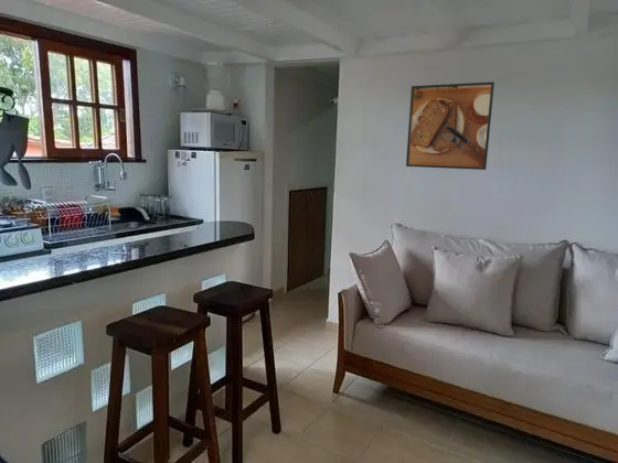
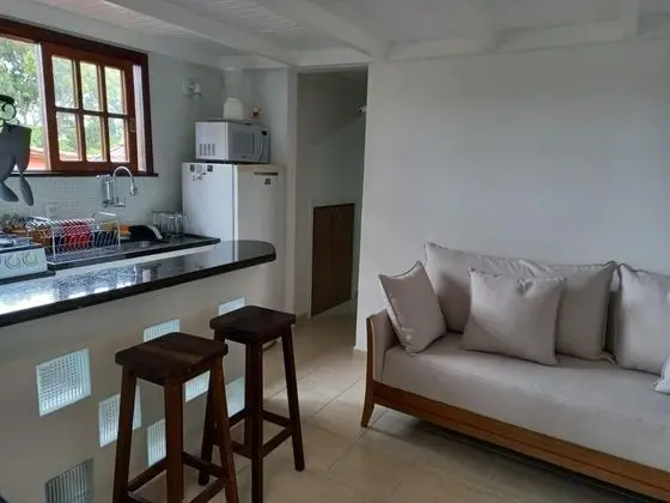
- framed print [405,80,496,171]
